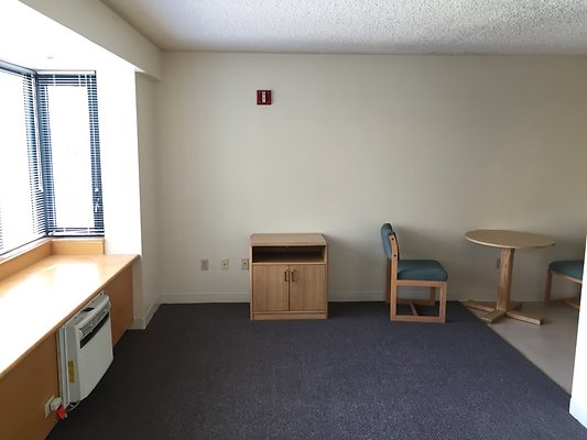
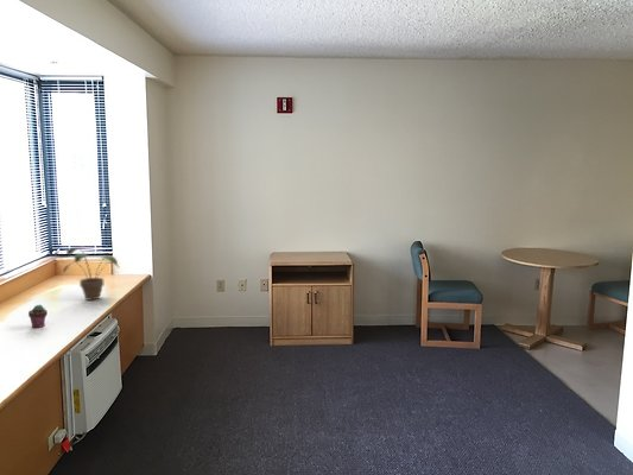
+ potted plant [62,246,120,302]
+ potted succulent [27,304,49,329]
